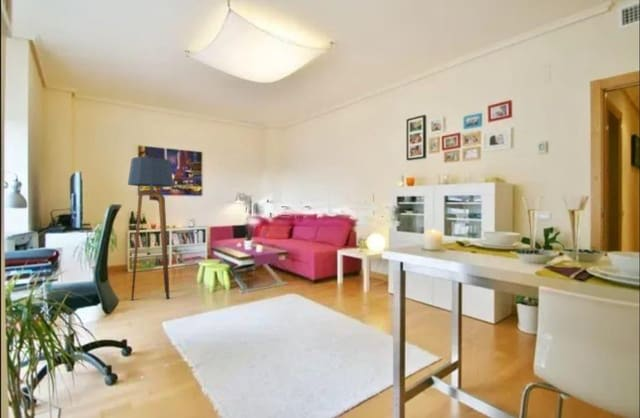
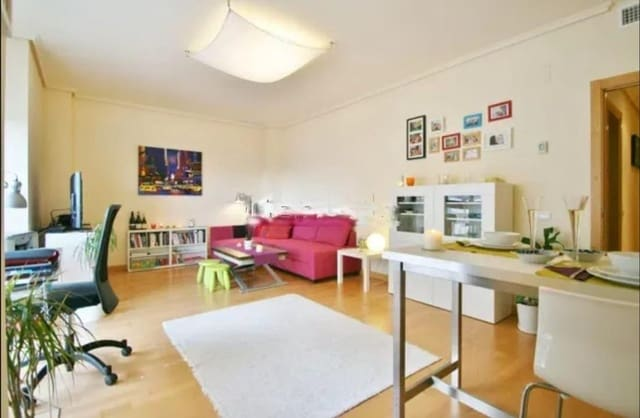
- floor lamp [127,156,175,301]
